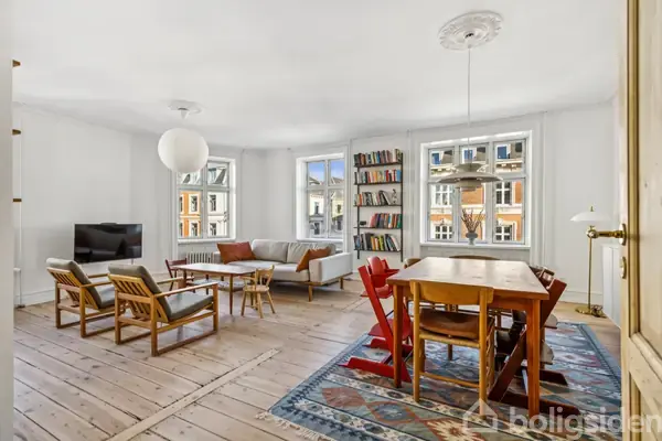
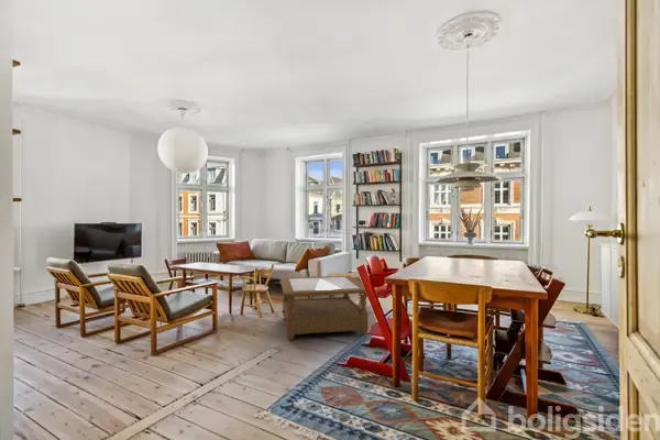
+ side table [327,272,363,308]
+ coffee table [279,275,369,341]
